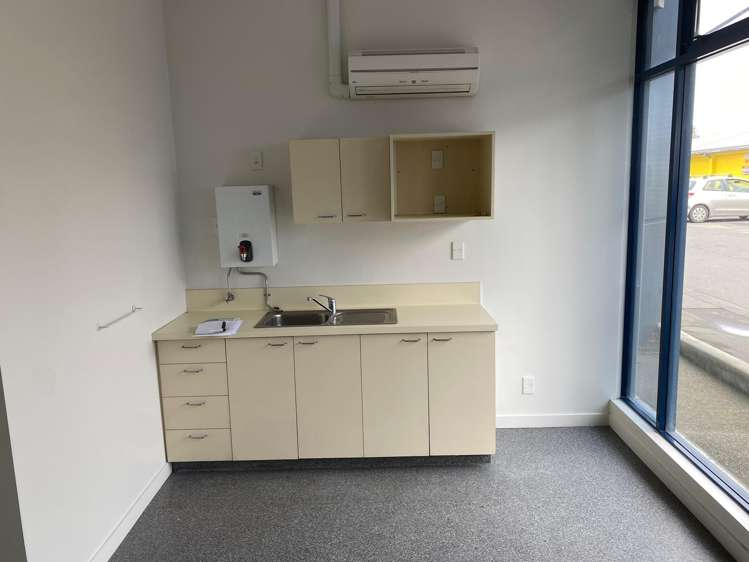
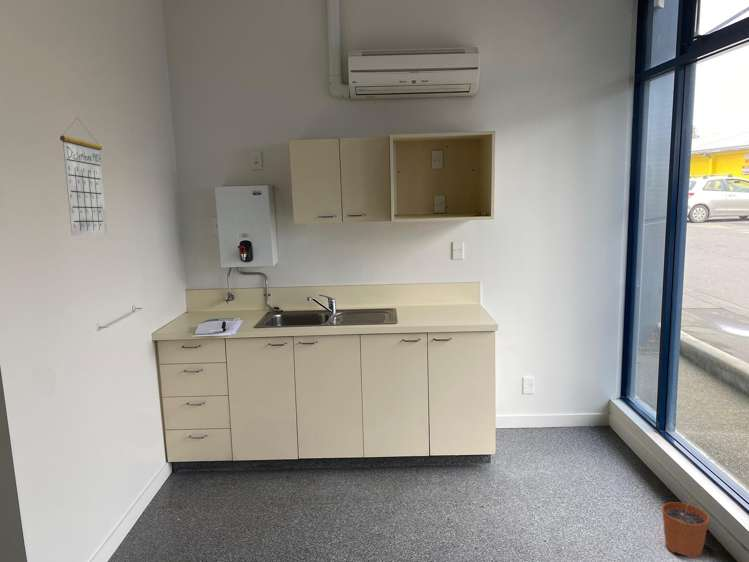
+ plant pot [661,494,710,559]
+ calendar [59,117,108,237]
